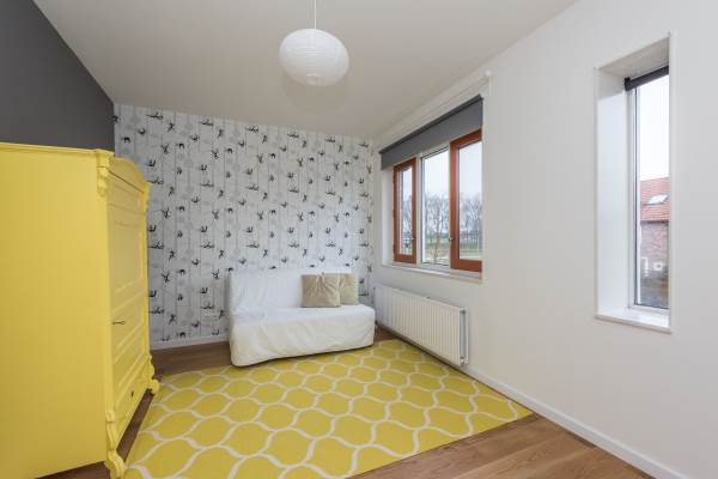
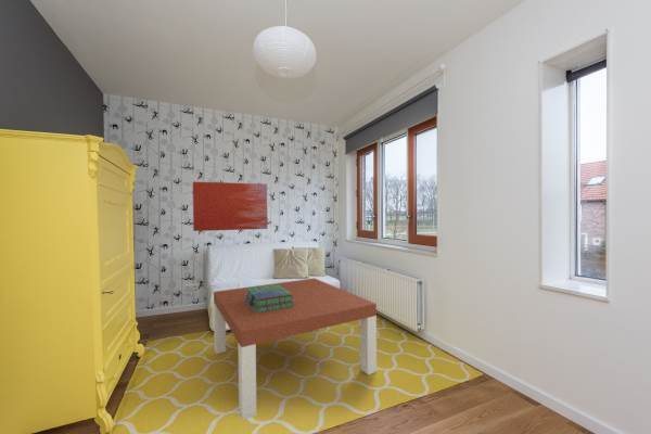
+ wall art [192,180,268,232]
+ stack of books [245,284,294,314]
+ coffee table [213,277,378,421]
